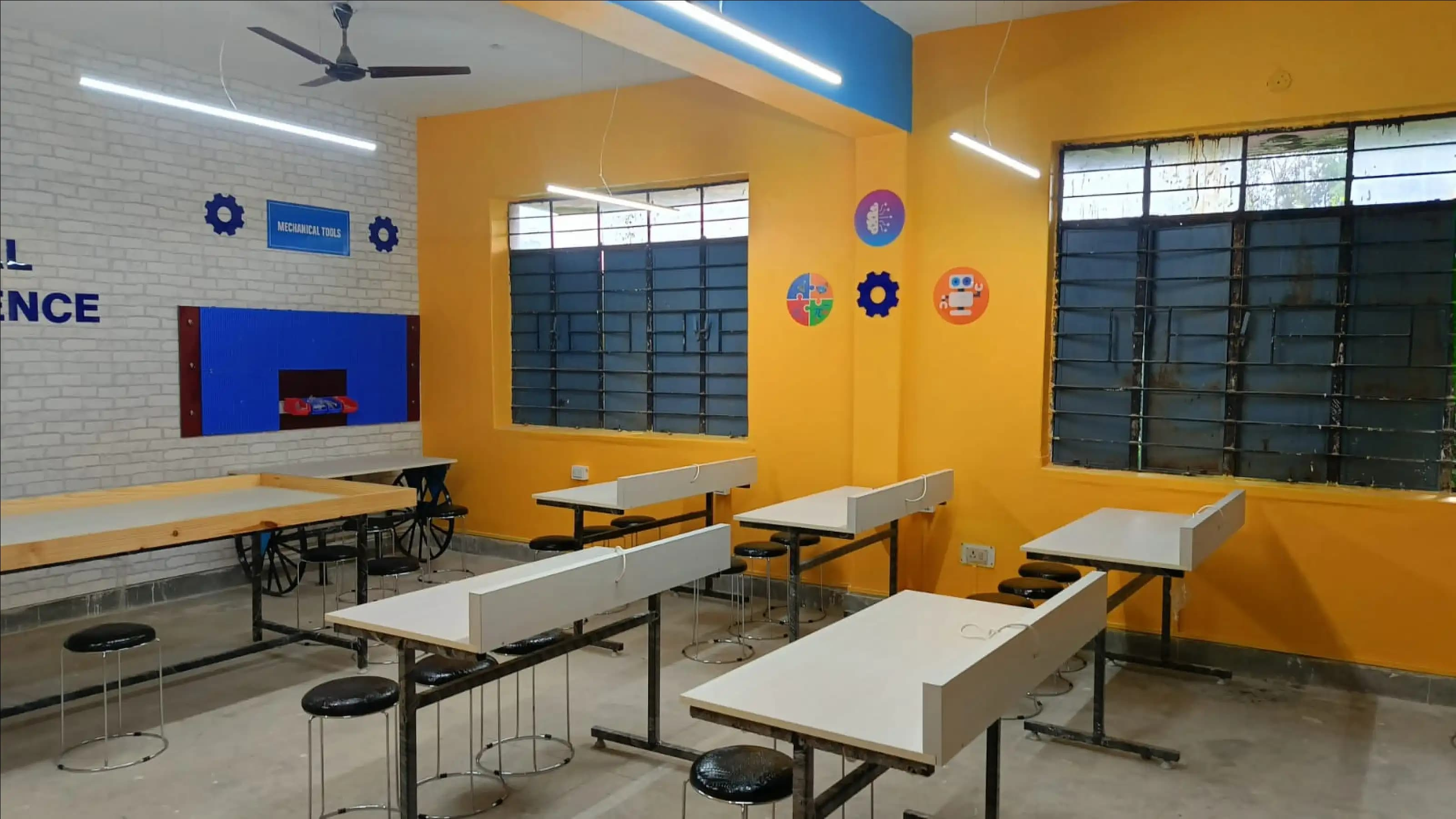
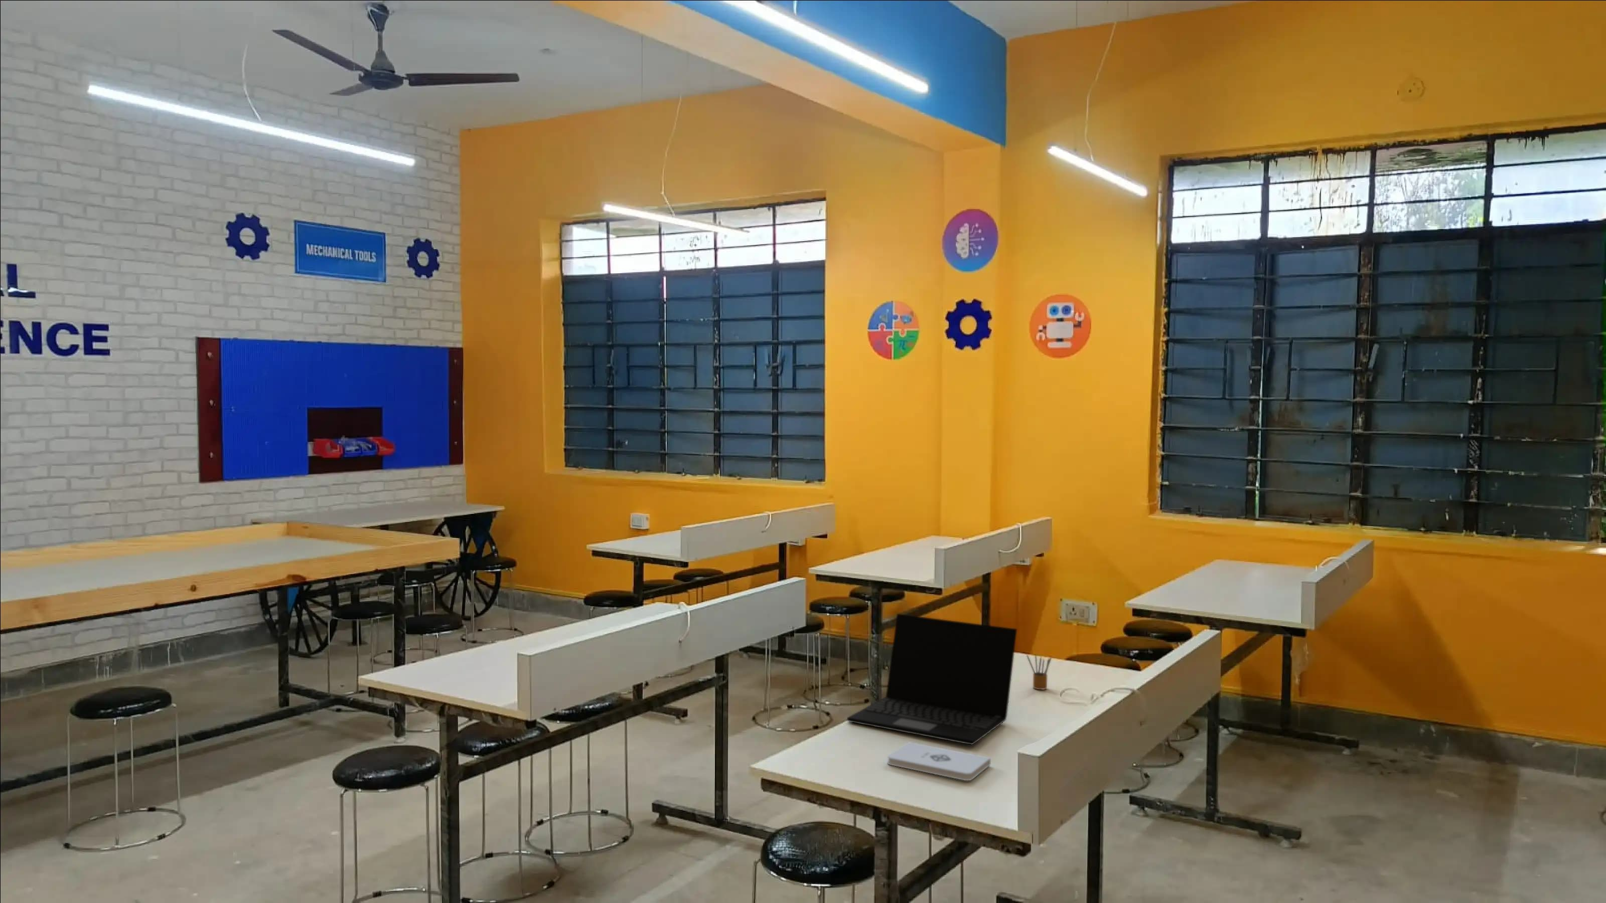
+ pencil box [1026,654,1052,690]
+ laptop [846,613,1017,745]
+ notepad [887,742,992,781]
